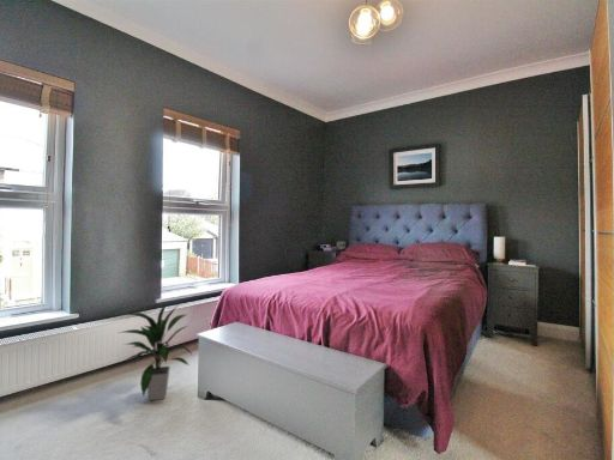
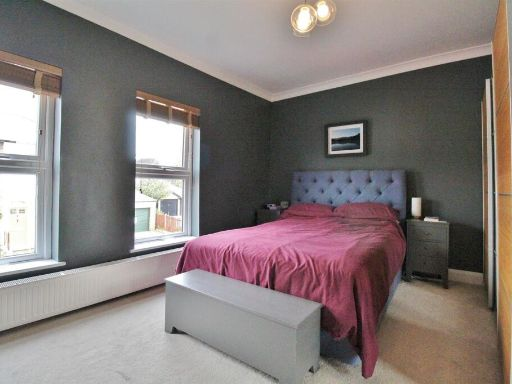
- indoor plant [116,299,194,401]
